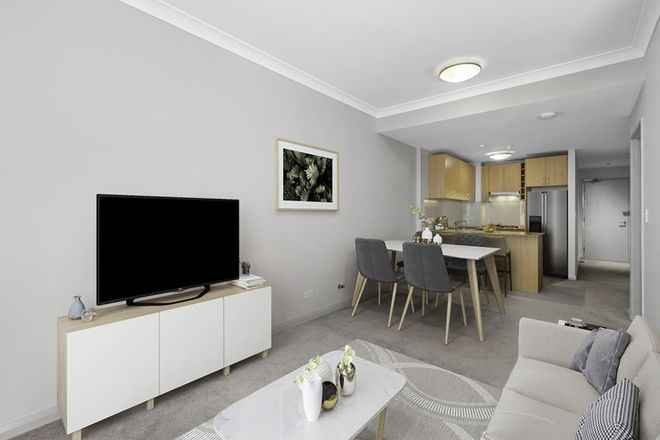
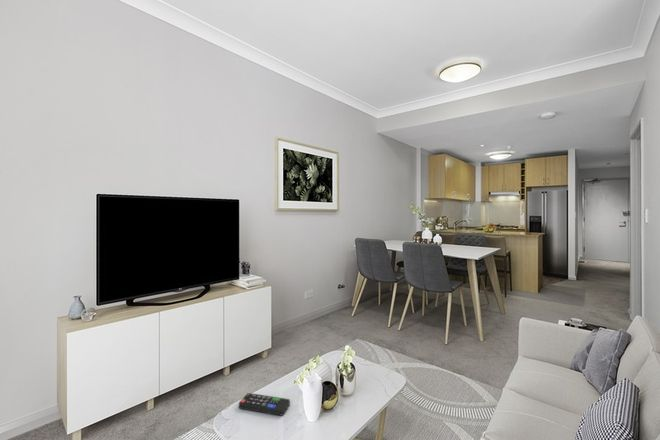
+ remote control [238,392,291,417]
